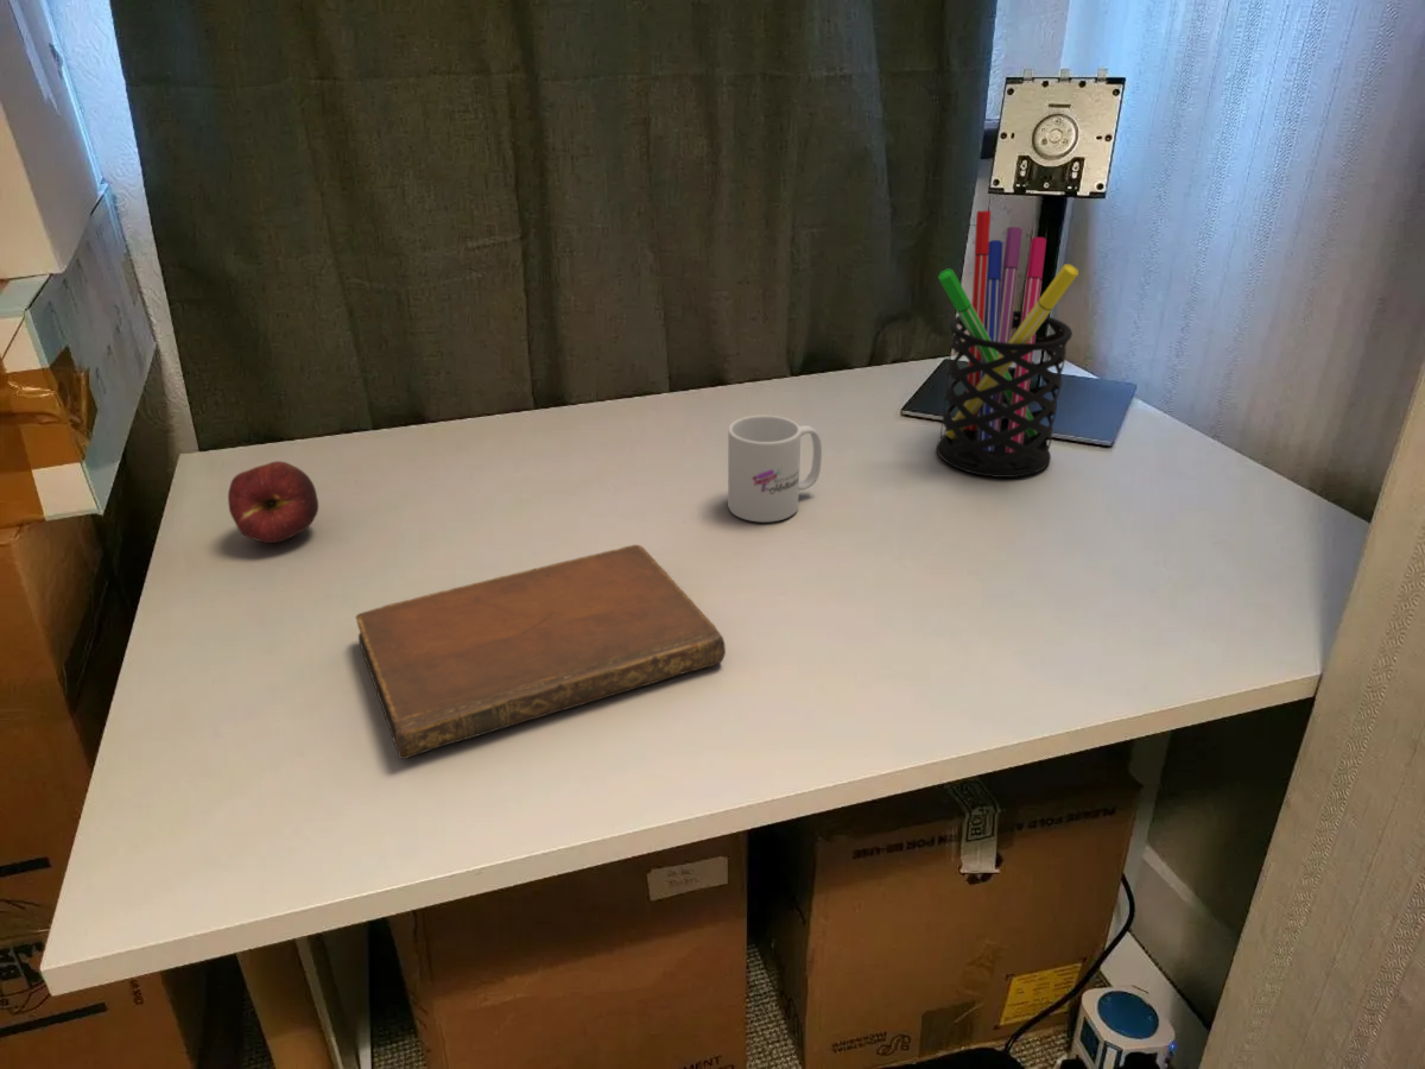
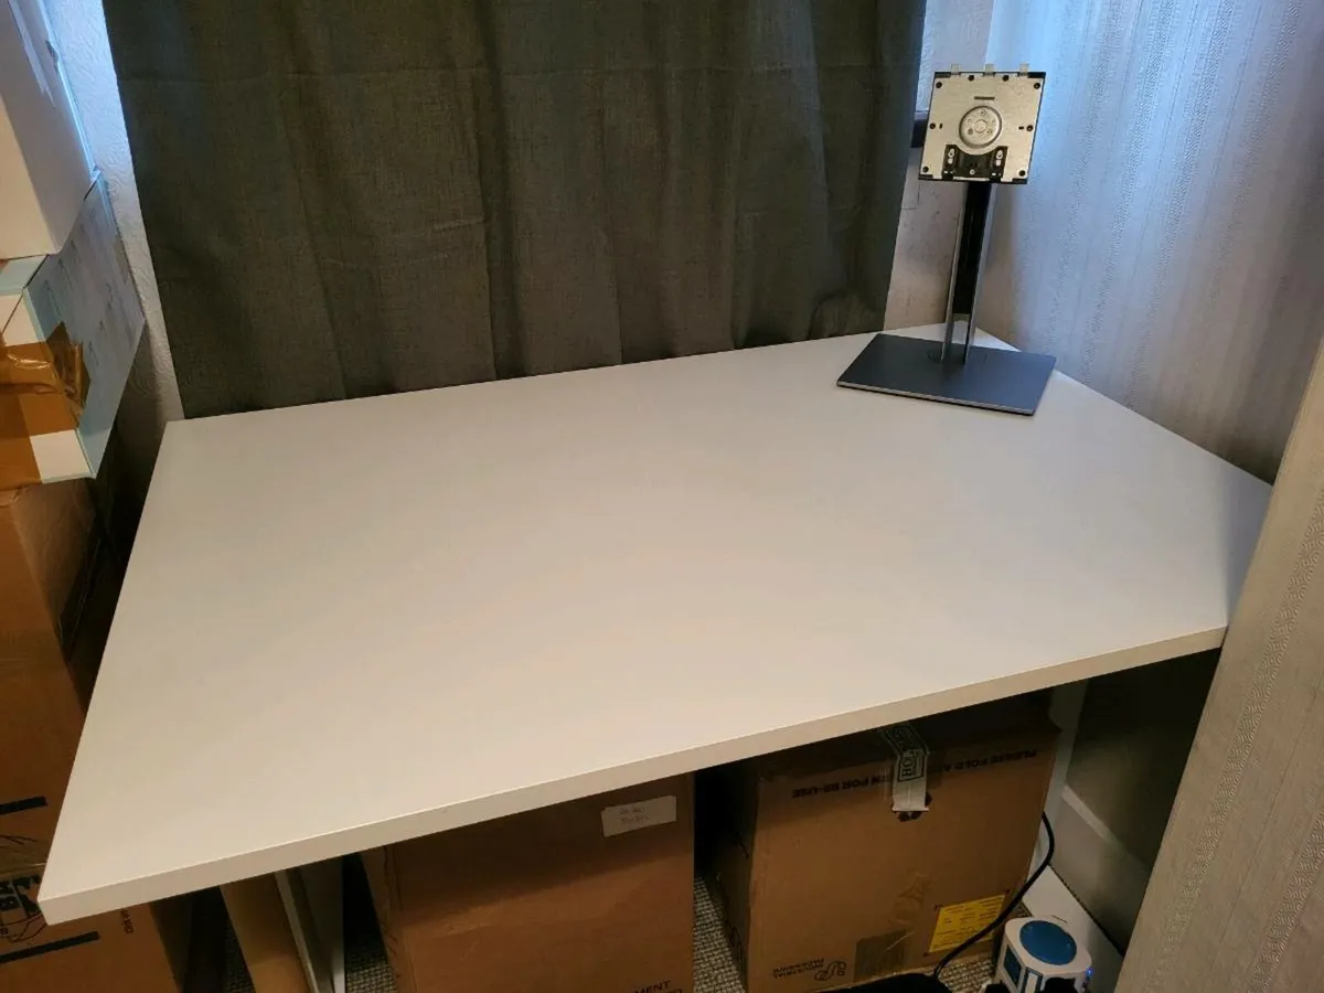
- mug [727,415,823,524]
- notebook [355,544,727,760]
- pen holder [936,209,1079,479]
- apple [227,460,319,544]
